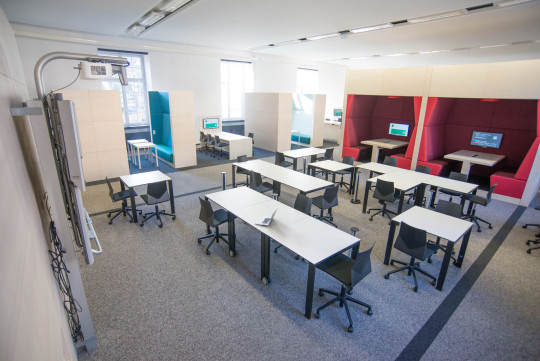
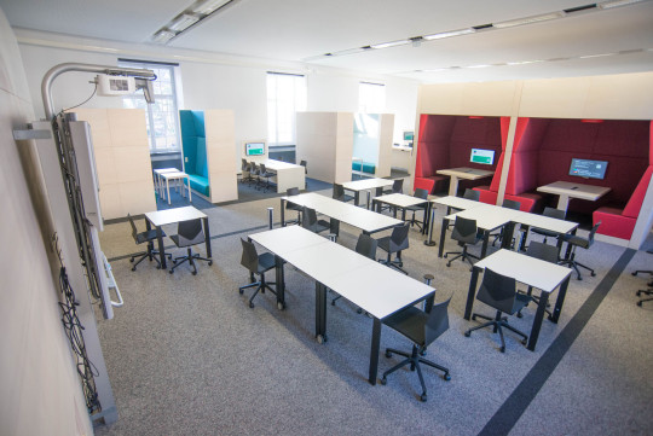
- laptop [254,206,279,227]
